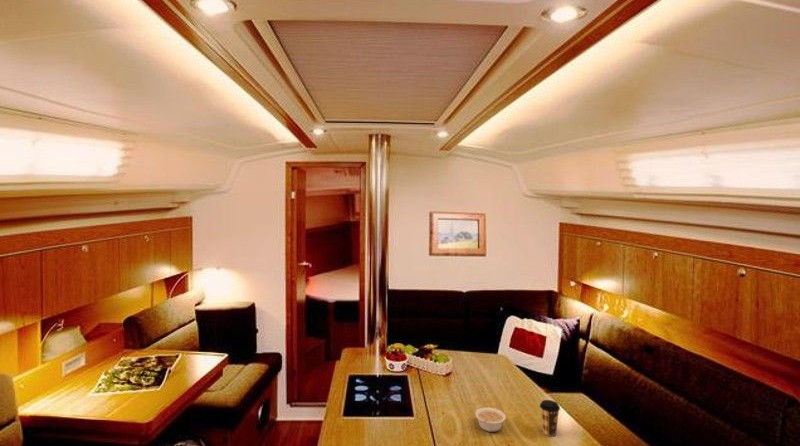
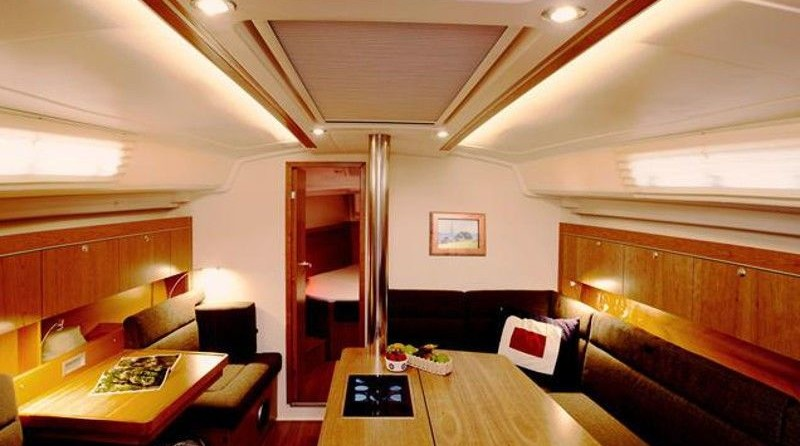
- coffee cup [539,399,561,437]
- legume [474,406,507,433]
